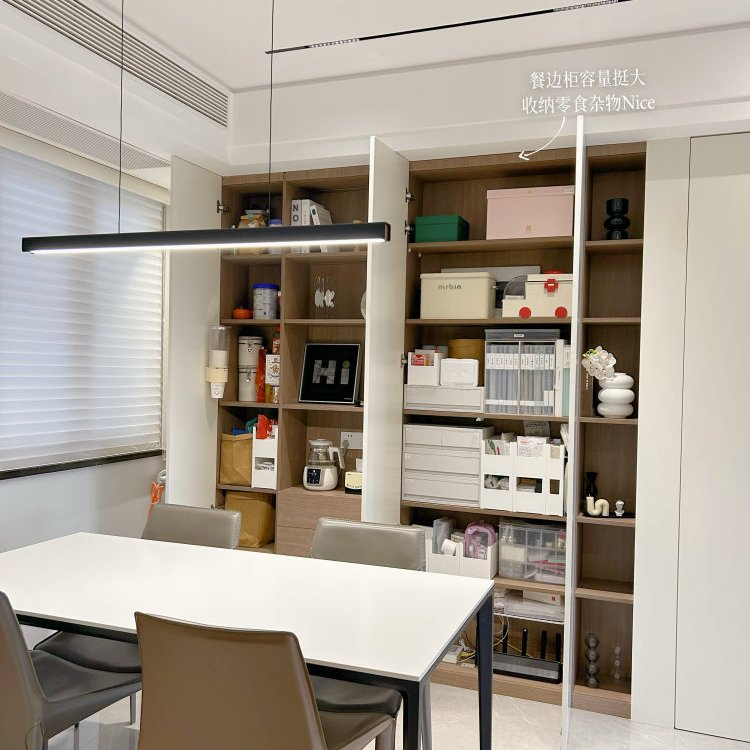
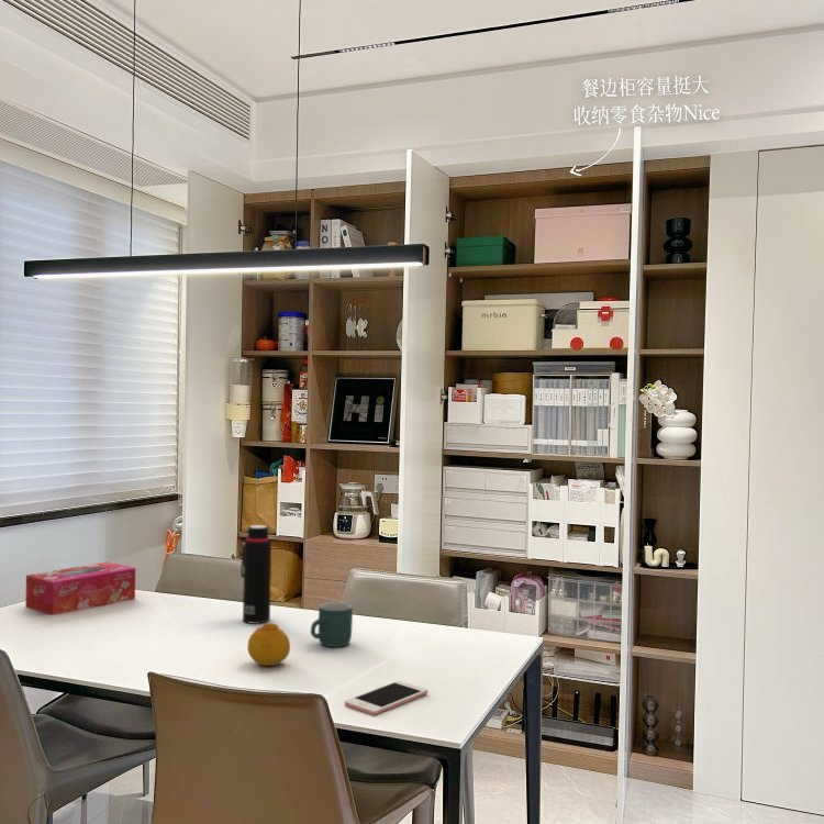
+ cell phone [344,680,428,716]
+ mug [310,601,354,648]
+ tissue box [24,560,136,616]
+ water bottle [240,524,272,625]
+ fruit [246,622,291,667]
